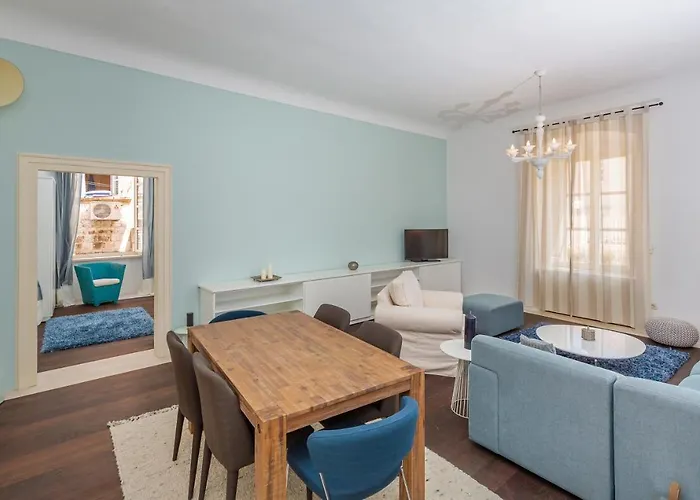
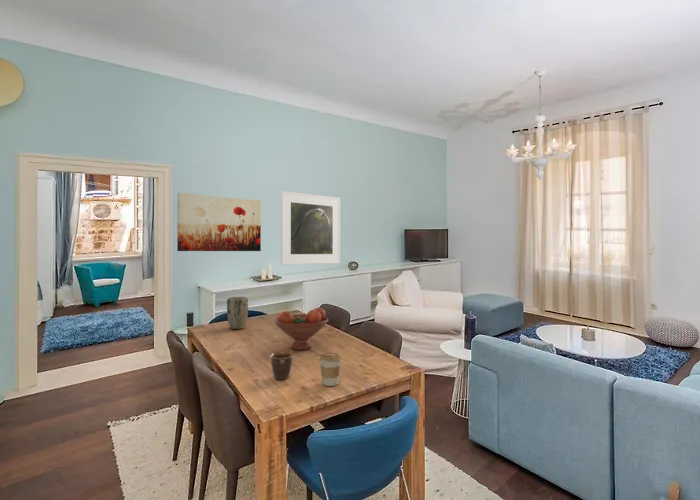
+ coffee cup [319,352,342,387]
+ mug [269,351,294,381]
+ fruit bowl [273,307,330,351]
+ wall art [176,192,262,252]
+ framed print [280,190,341,266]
+ plant pot [226,296,249,330]
